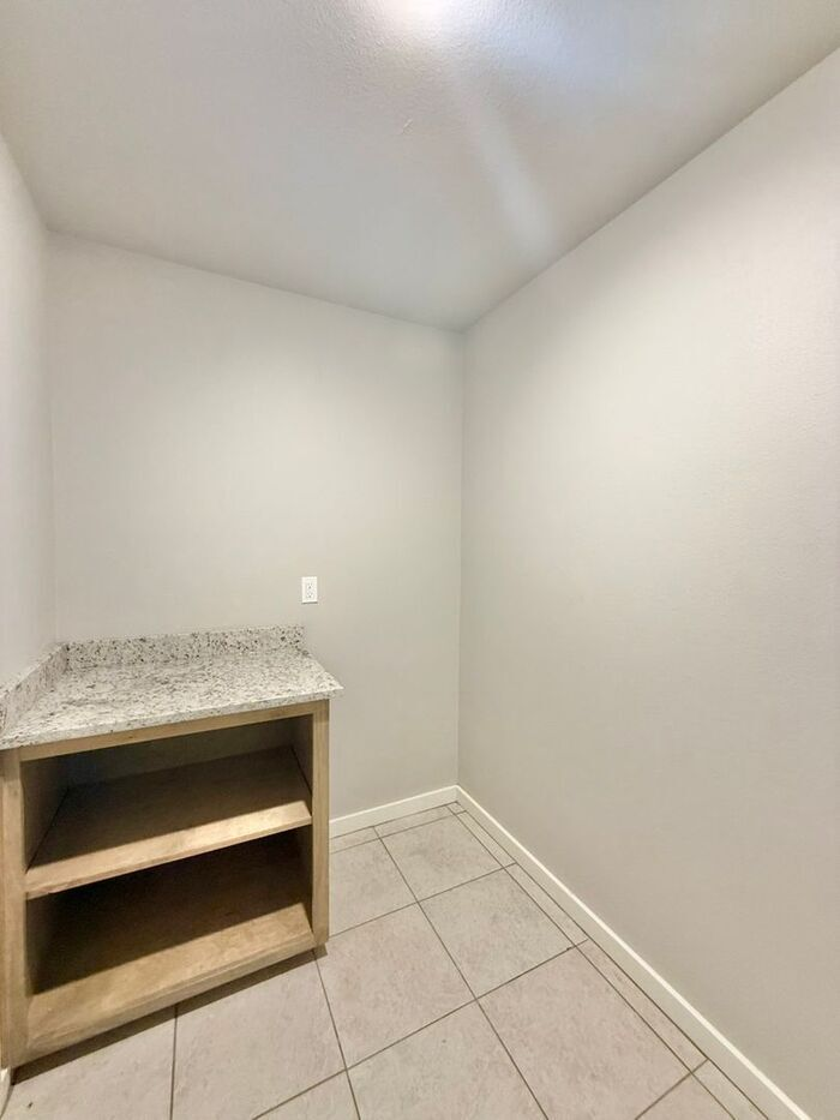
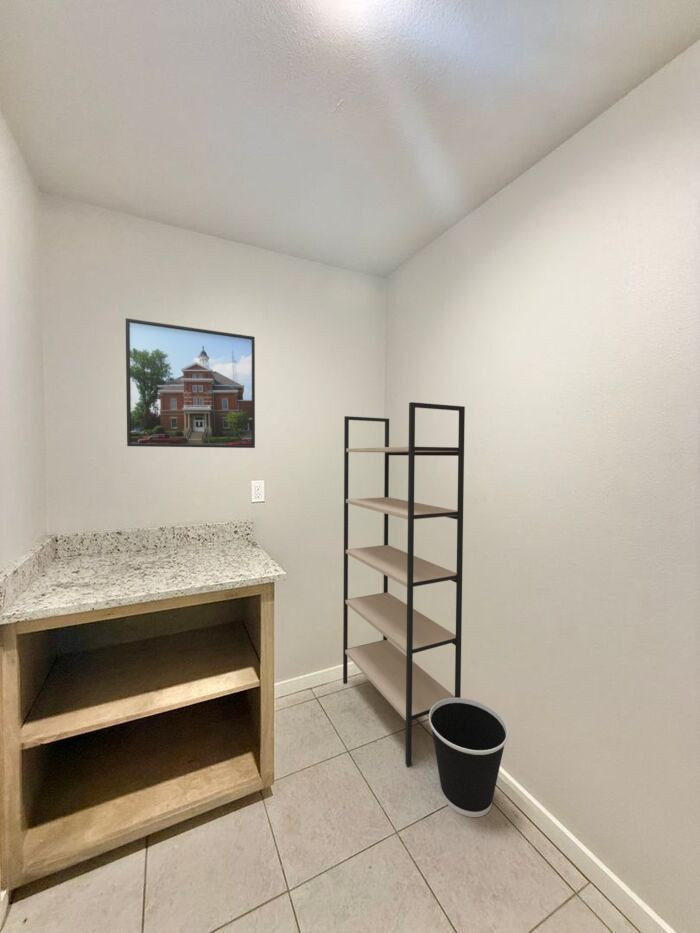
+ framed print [125,317,256,449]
+ wastebasket [428,697,509,818]
+ shelving unit [342,401,466,767]
